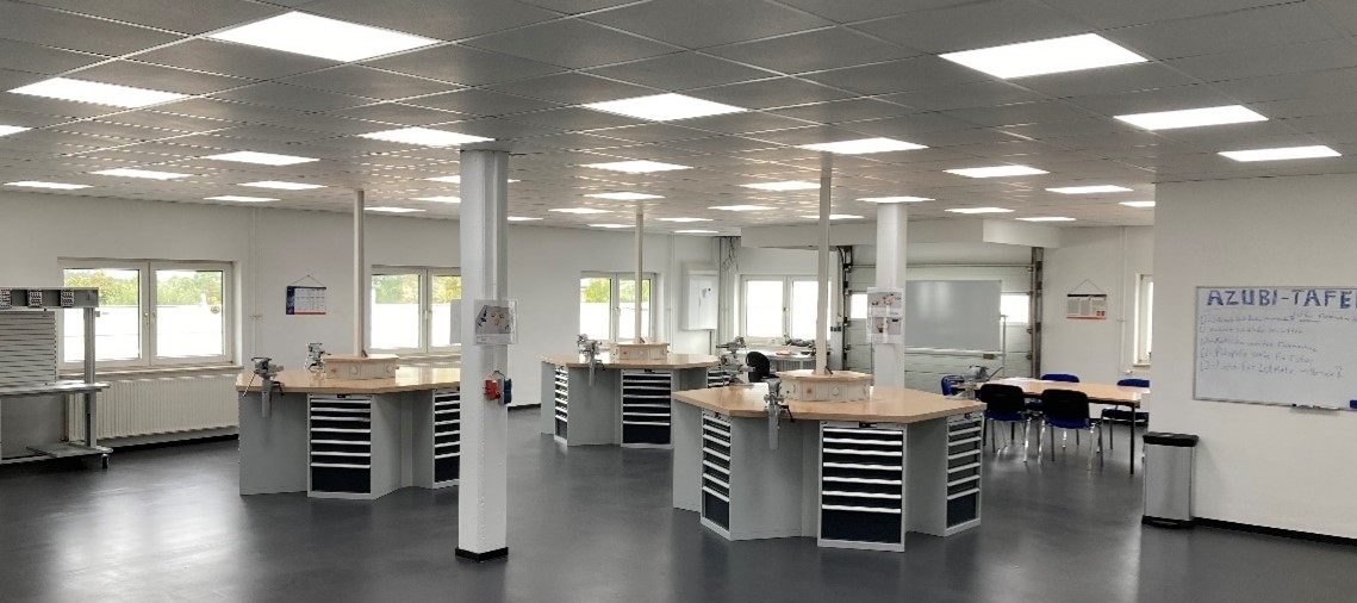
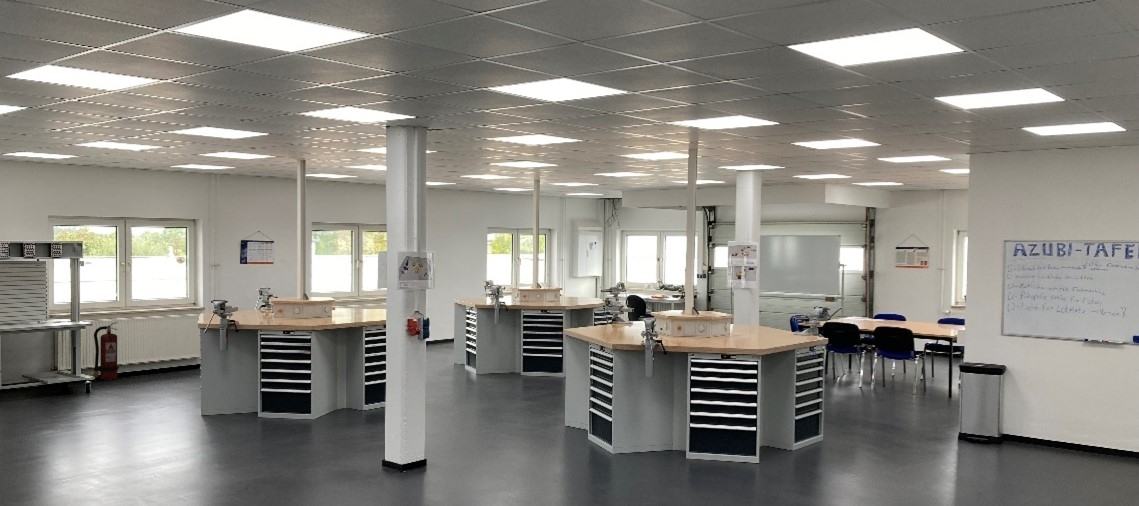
+ fire extinguisher [92,321,119,381]
